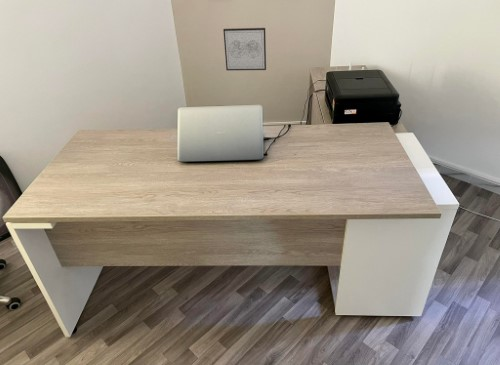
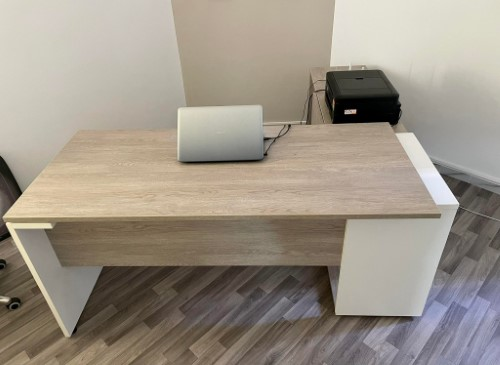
- wall art [222,27,267,71]
